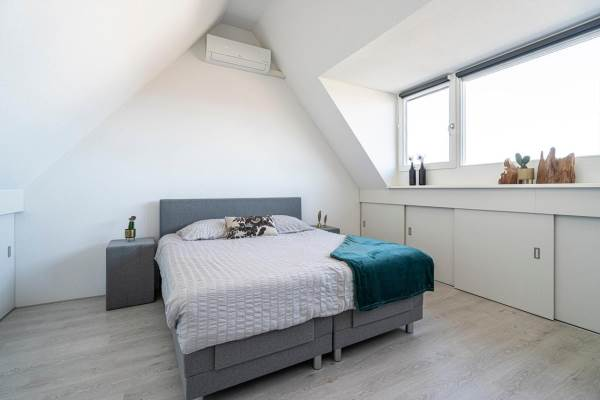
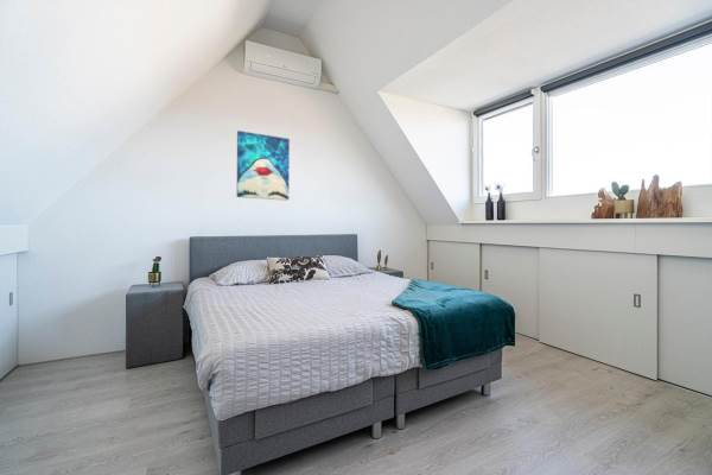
+ wall art [236,129,291,202]
